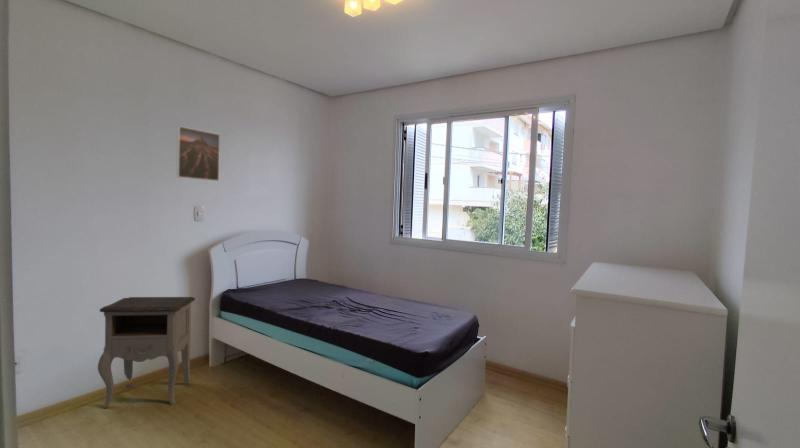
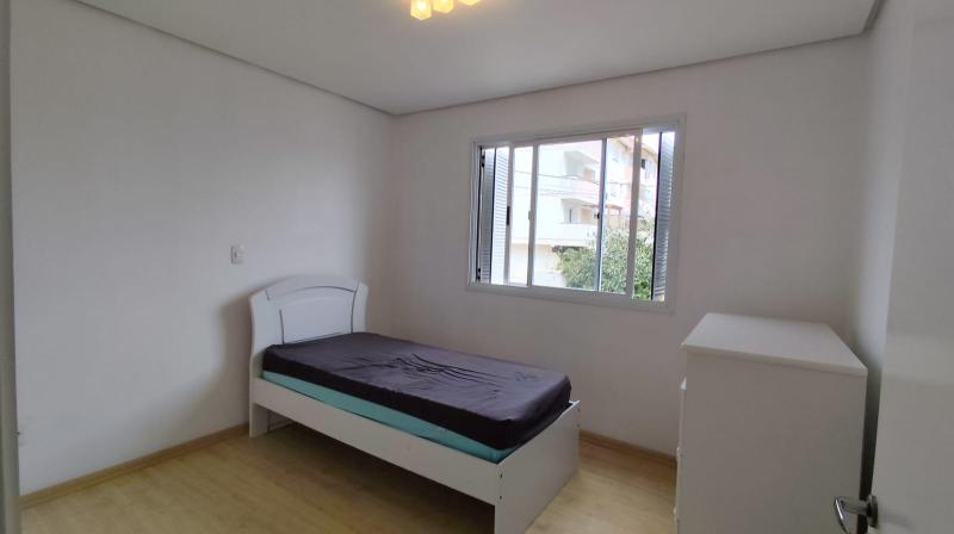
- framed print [175,125,221,182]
- nightstand [97,296,196,409]
